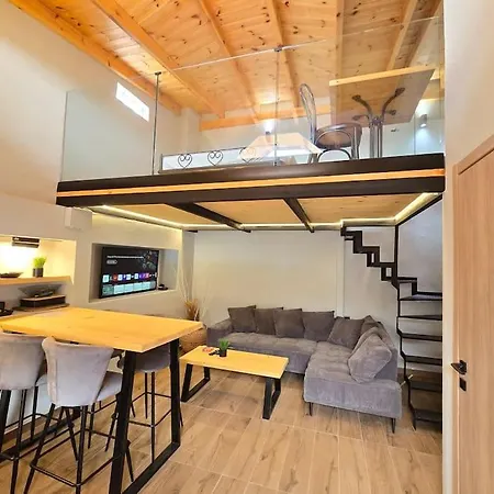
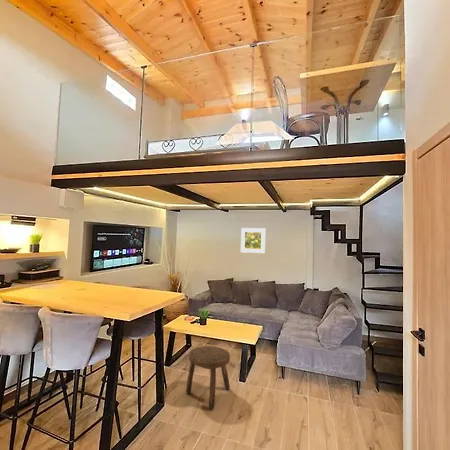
+ stool [185,345,231,410]
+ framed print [240,227,266,254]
